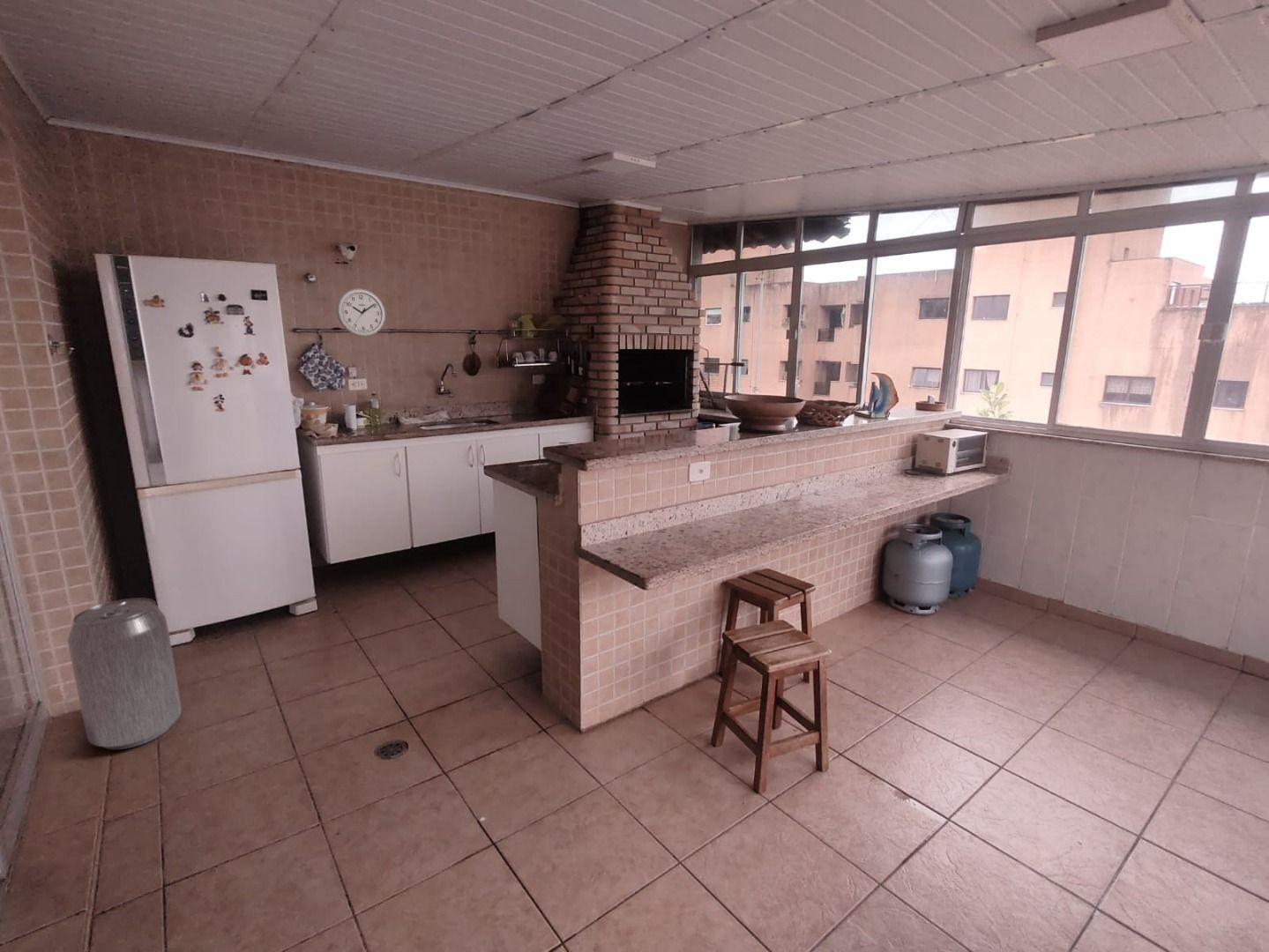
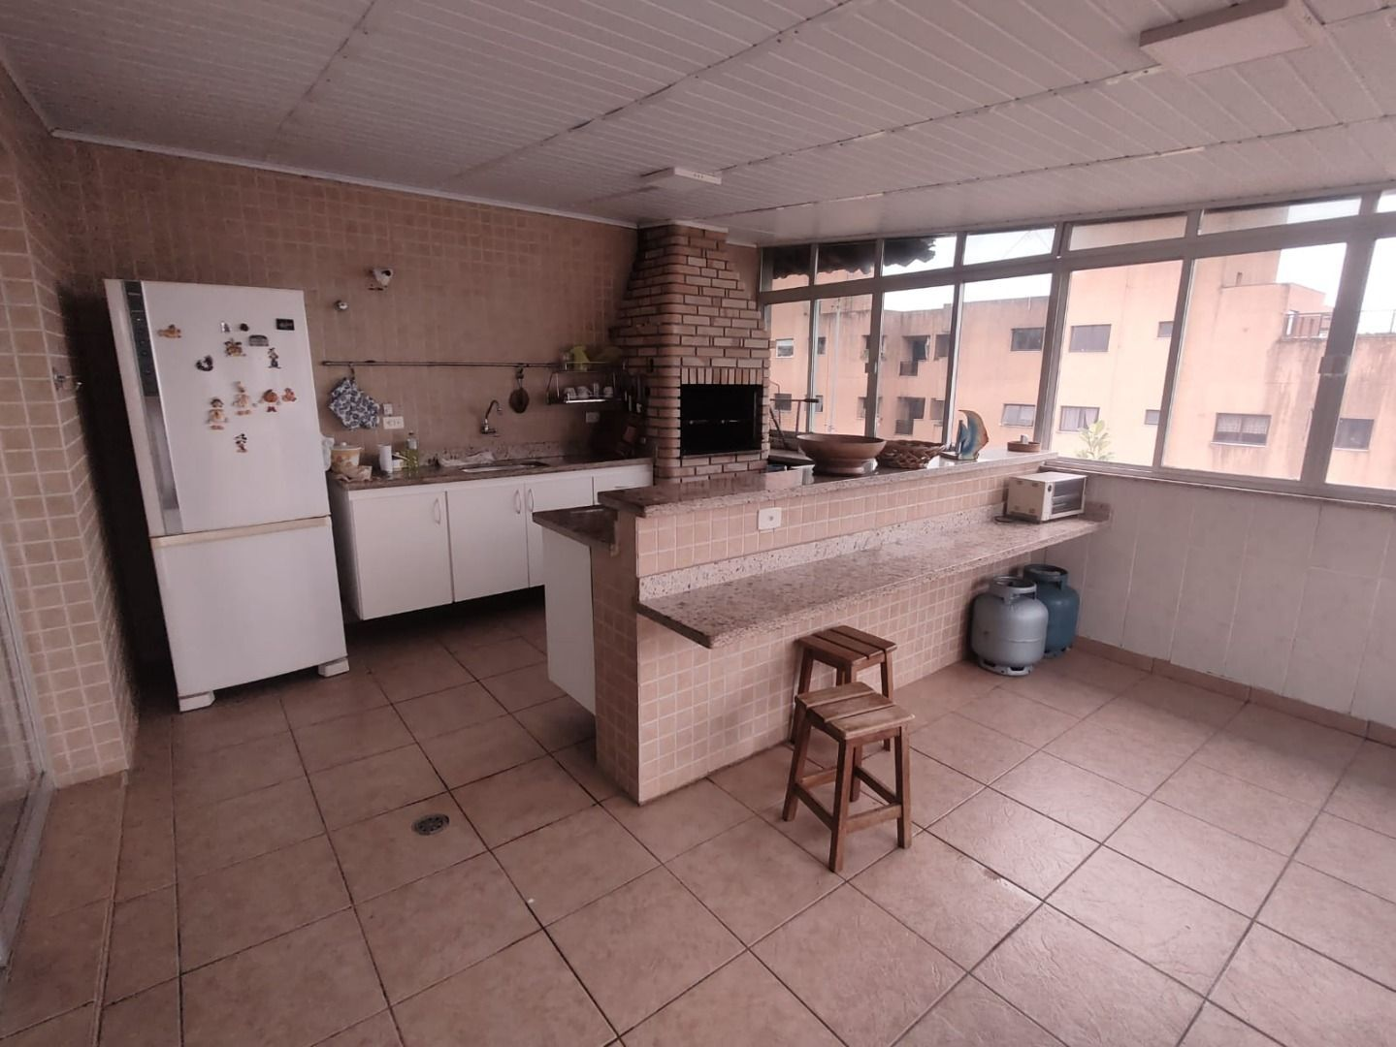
- wall clock [336,287,386,338]
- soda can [67,597,182,751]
